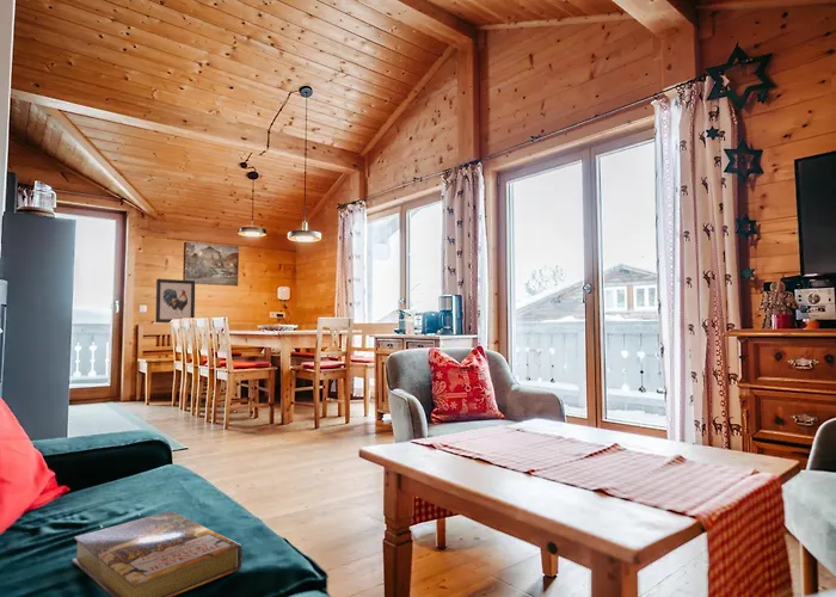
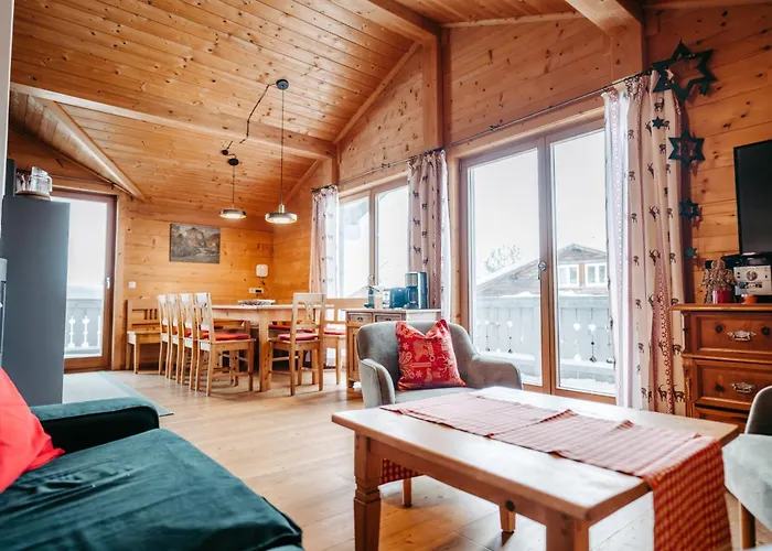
- book [70,510,244,597]
- wall art [154,278,196,324]
